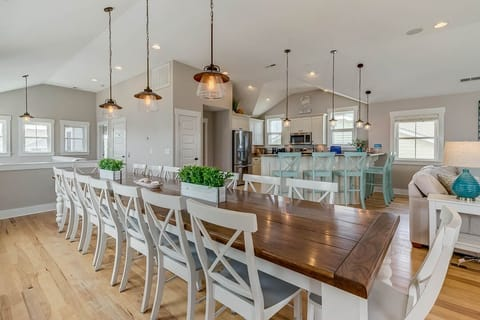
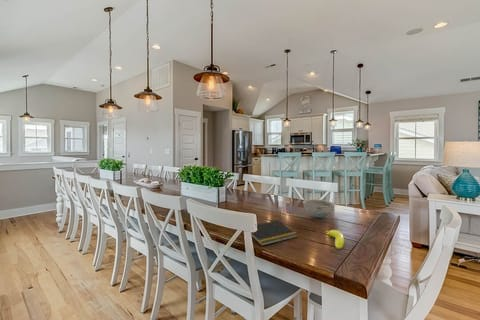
+ bowl [302,198,336,219]
+ notepad [241,219,299,247]
+ banana [326,229,345,250]
